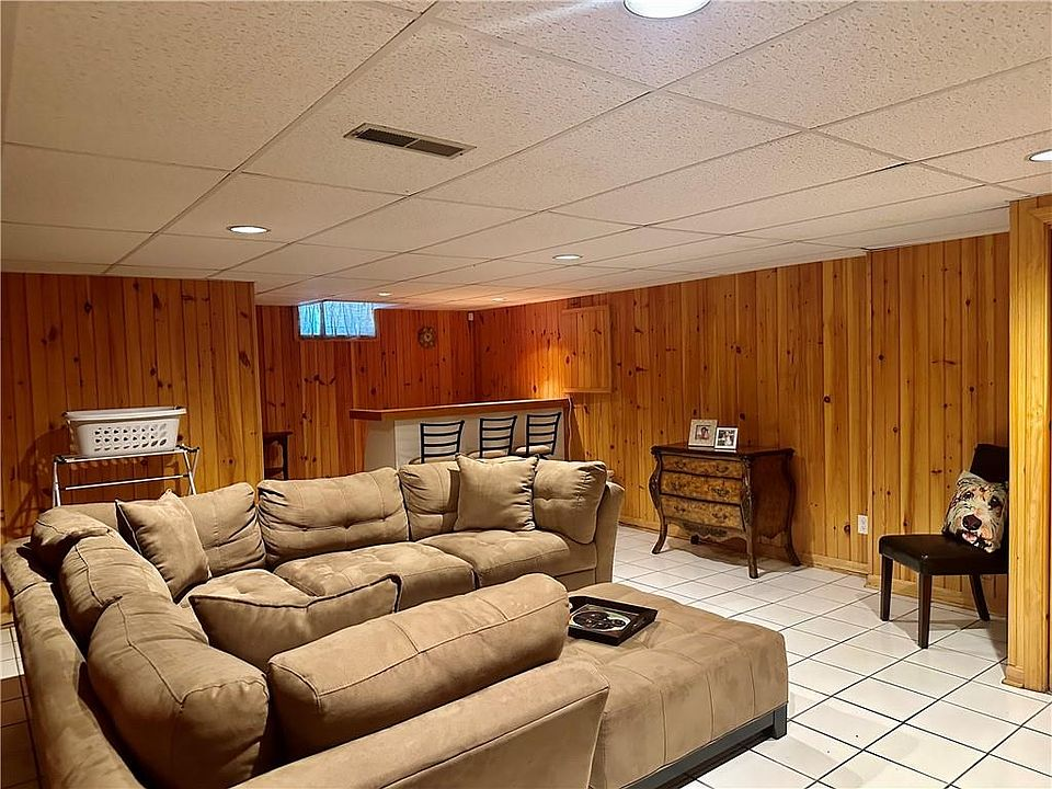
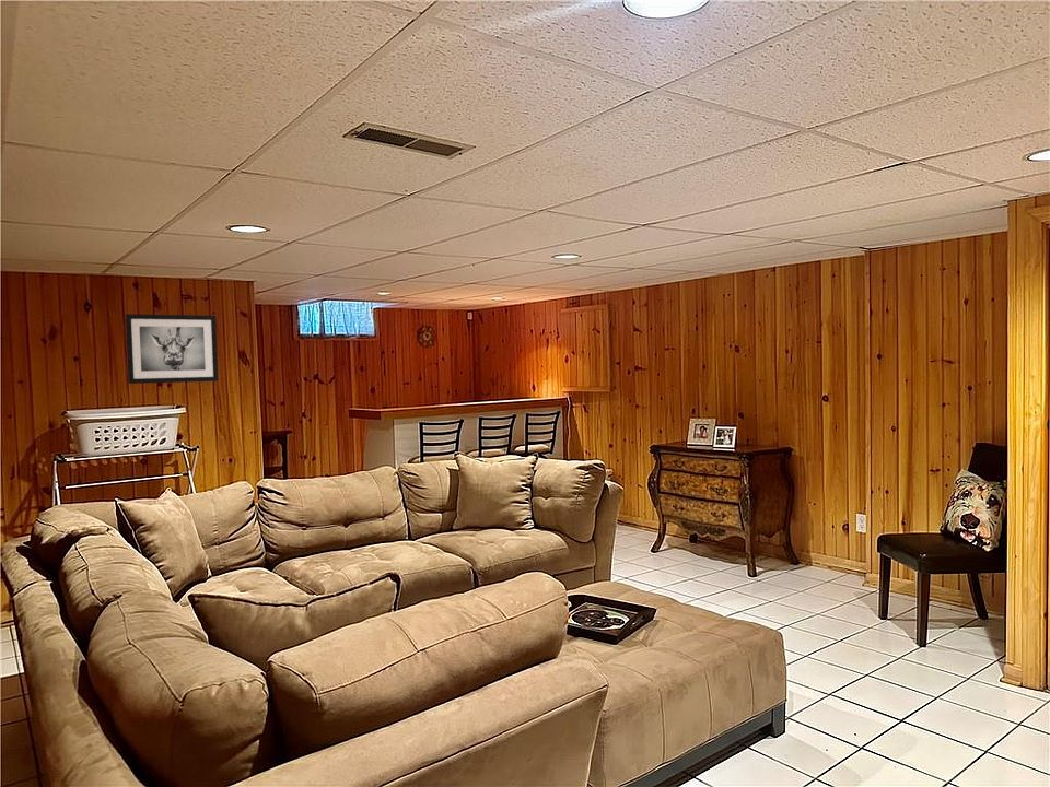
+ wall art [125,313,220,385]
